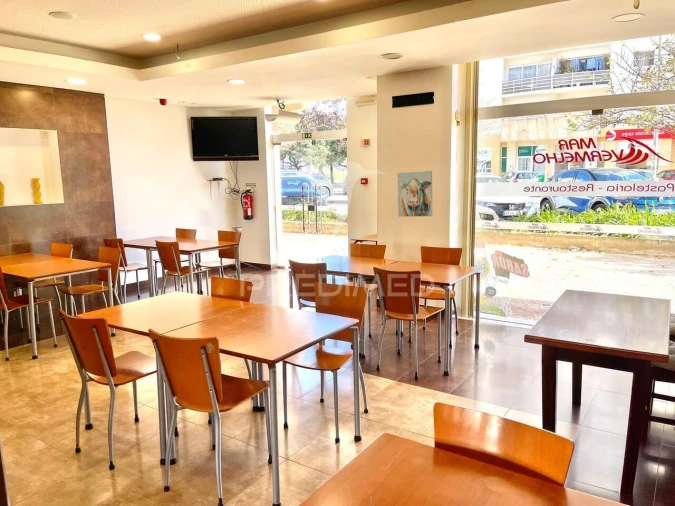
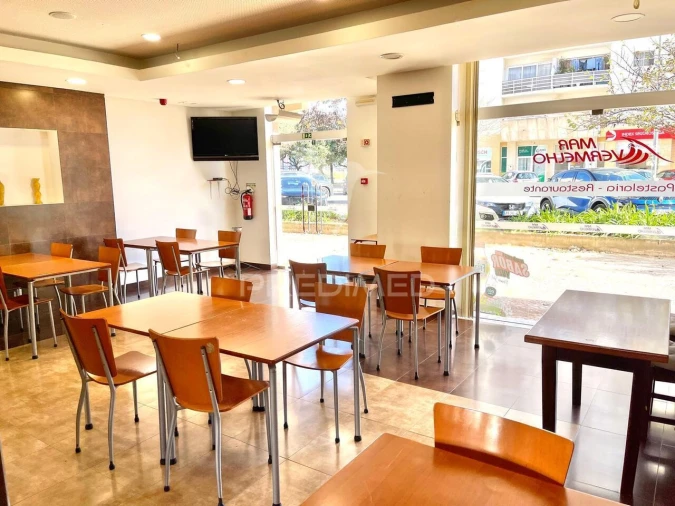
- wall art [397,170,434,218]
